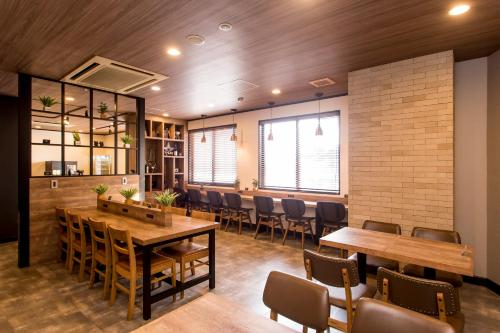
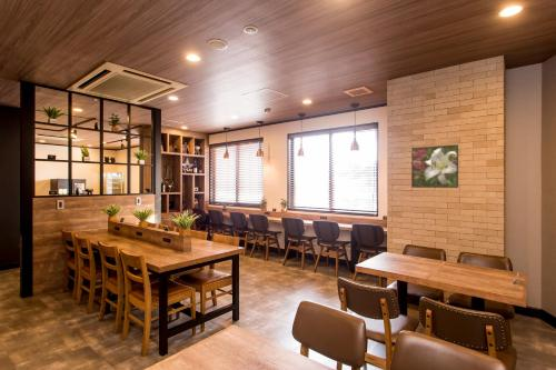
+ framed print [410,143,459,189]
